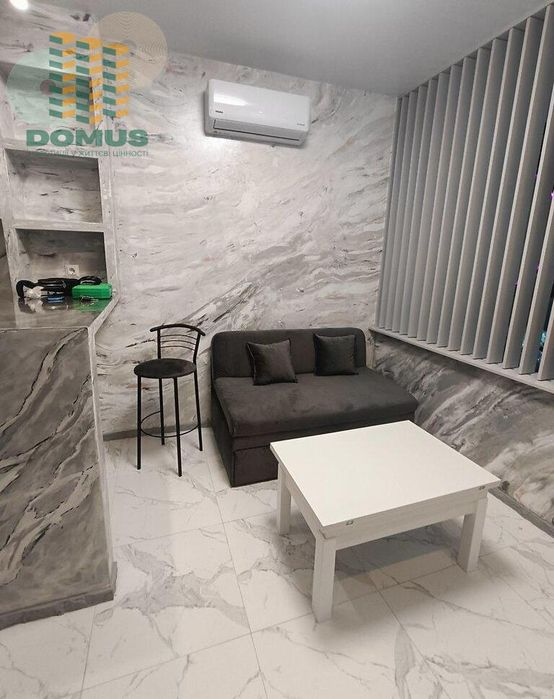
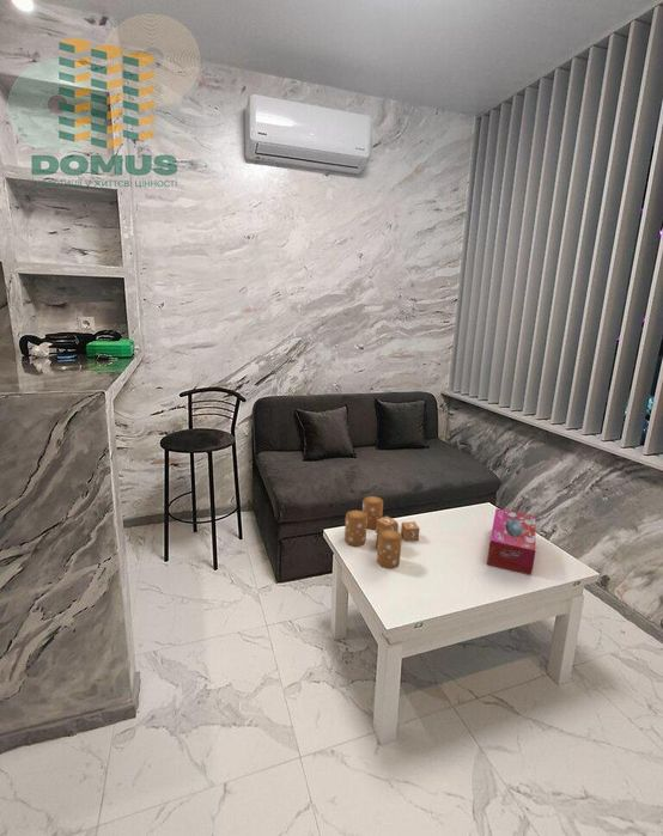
+ candle [343,495,421,570]
+ tissue box [486,507,537,576]
